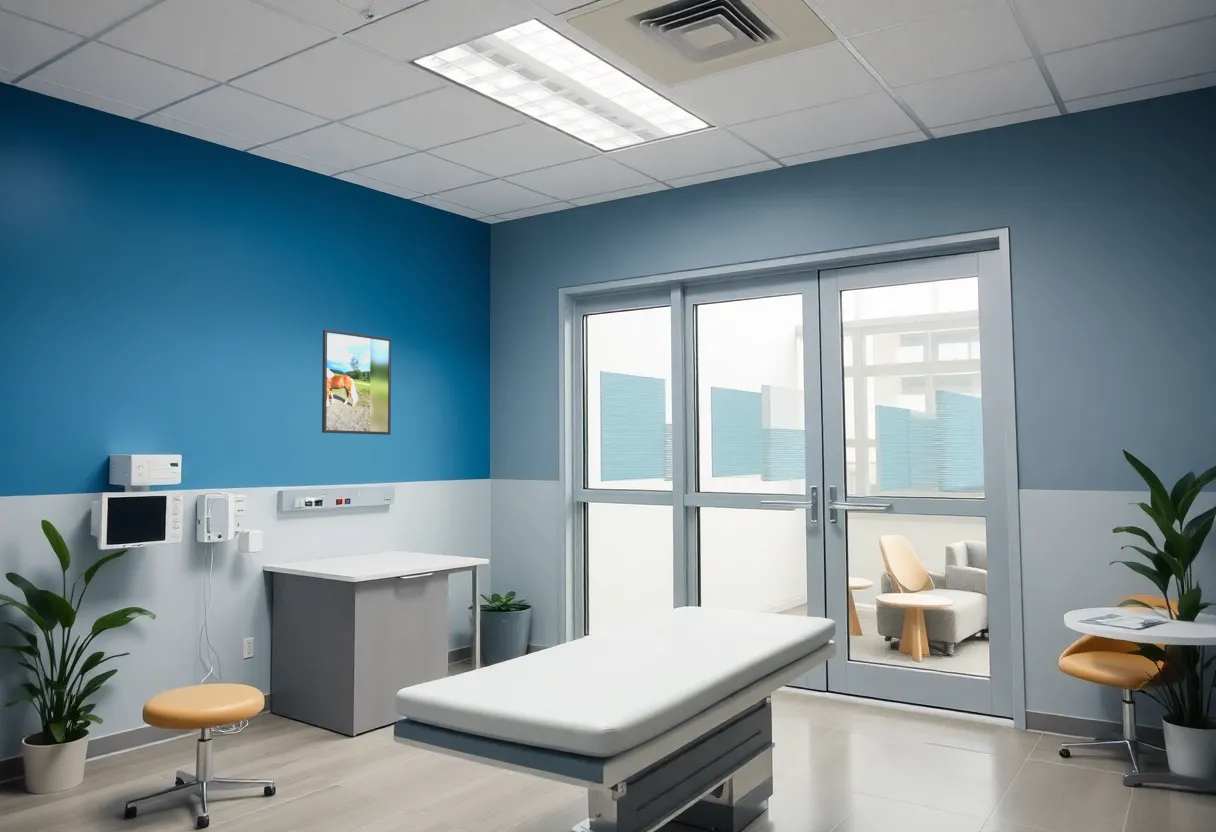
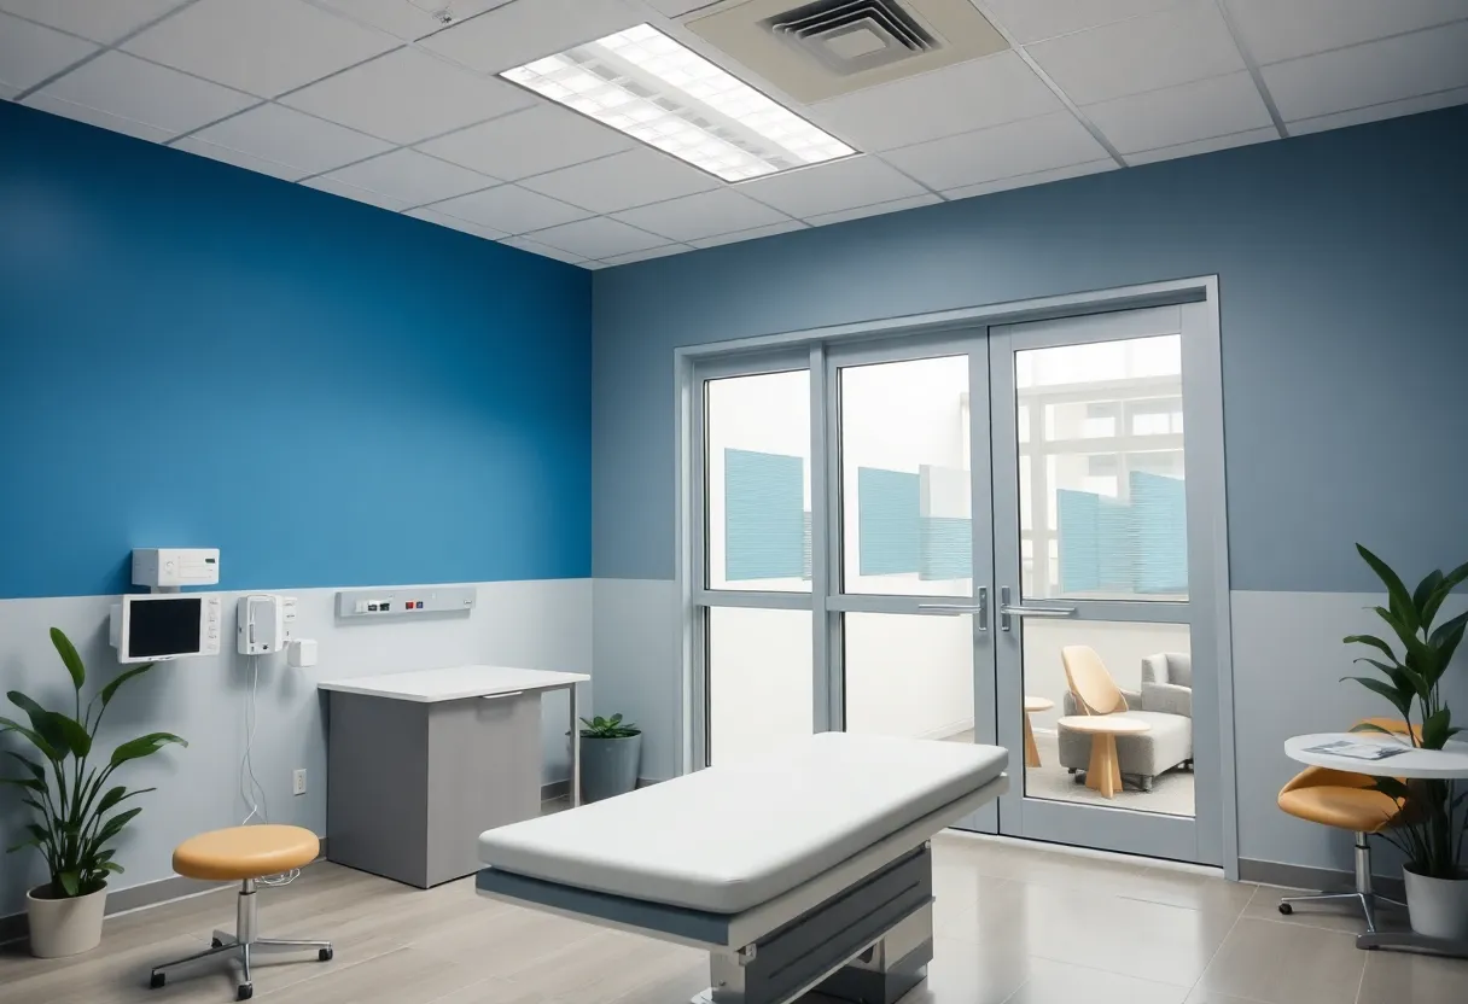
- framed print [321,328,392,436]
